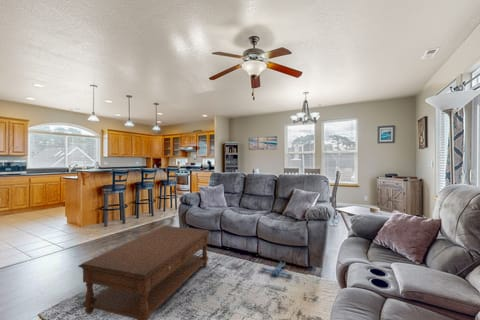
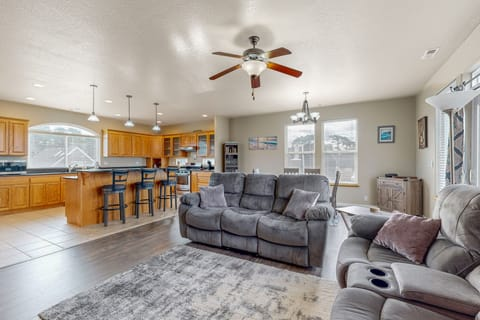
- coffee table [77,225,212,320]
- plush toy [260,260,294,278]
